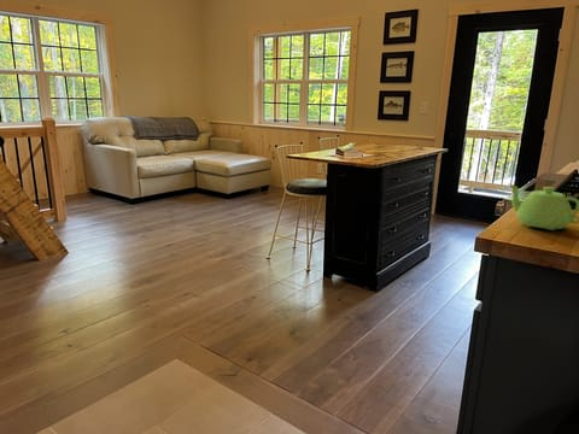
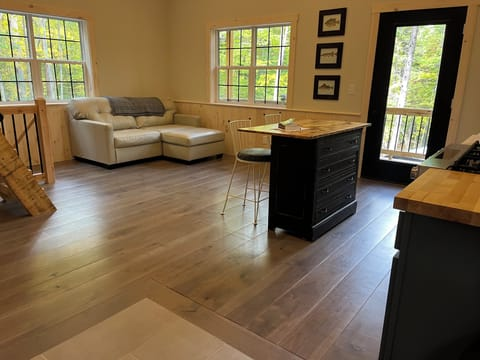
- teapot [507,182,579,231]
